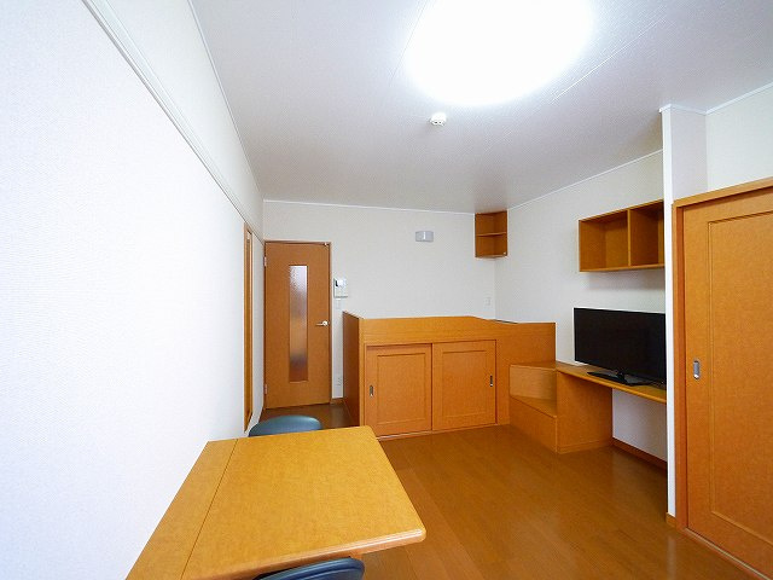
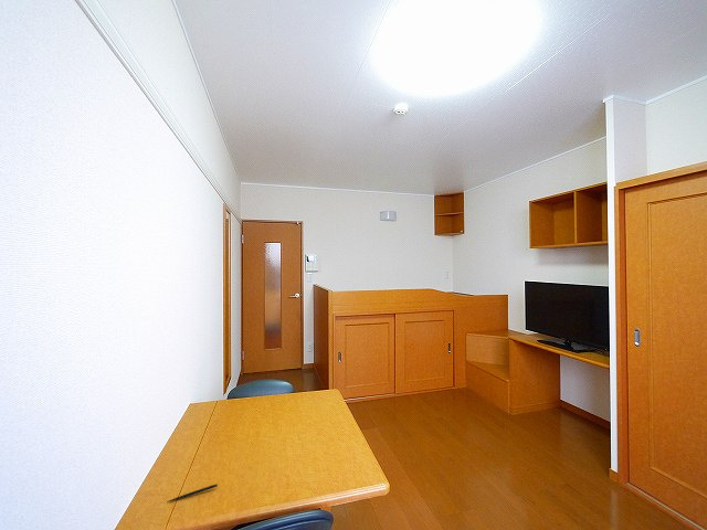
+ pen [166,483,219,504]
